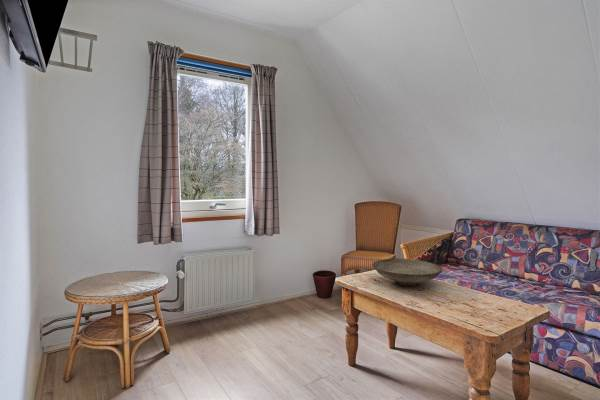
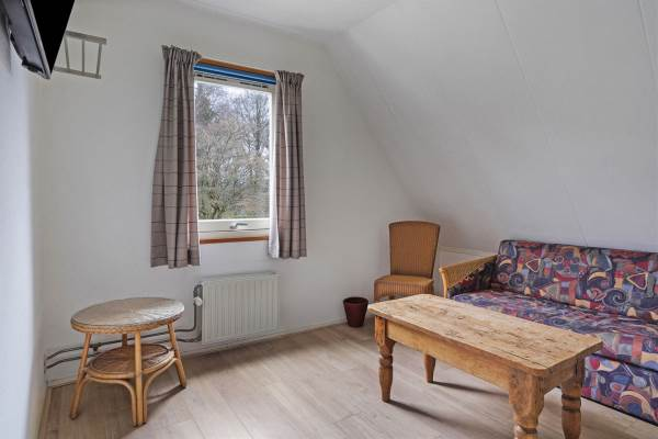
- decorative bowl [371,258,444,287]
